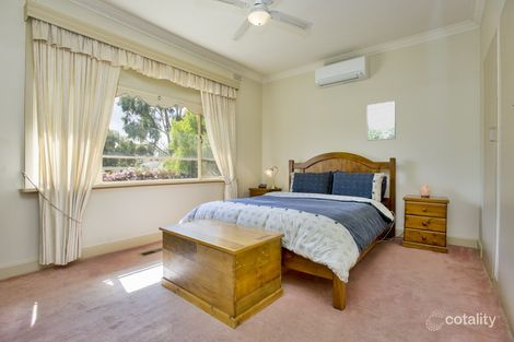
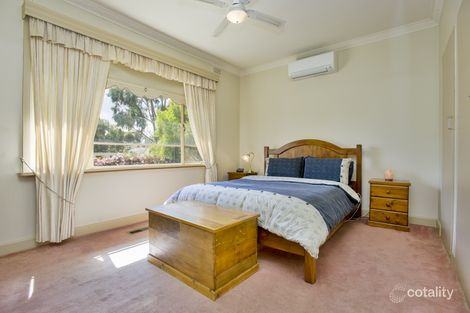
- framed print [366,101,397,142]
